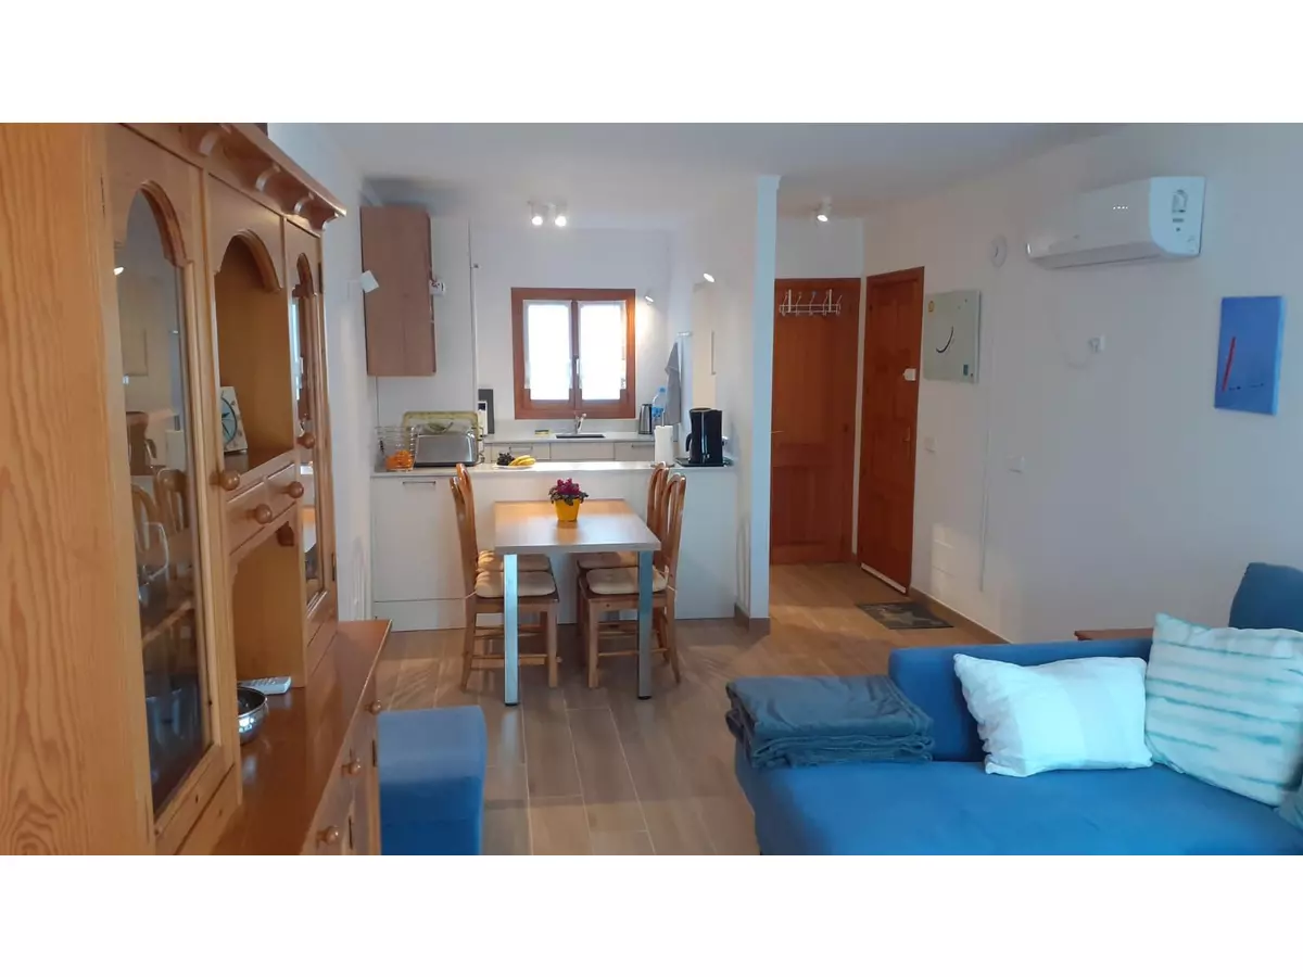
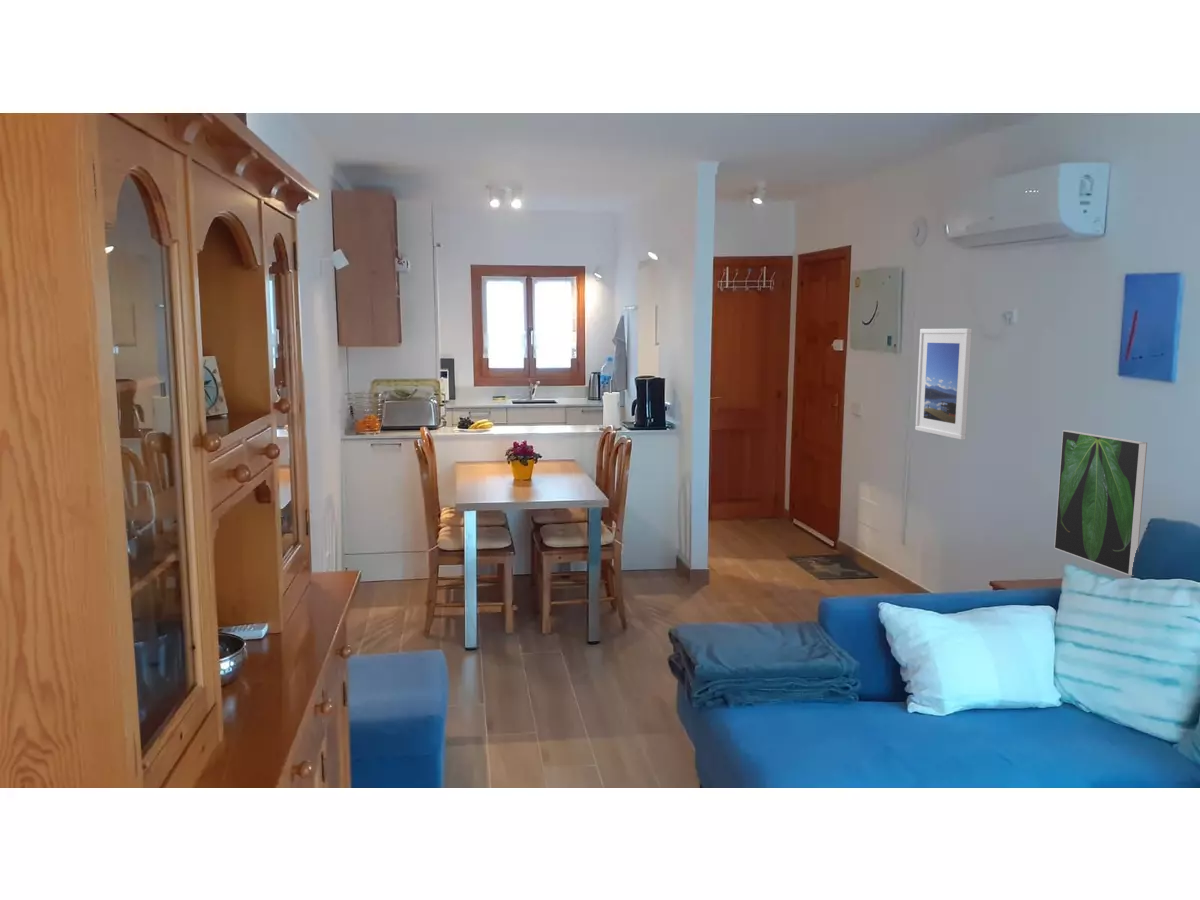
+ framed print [1053,429,1148,576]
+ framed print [914,327,973,441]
